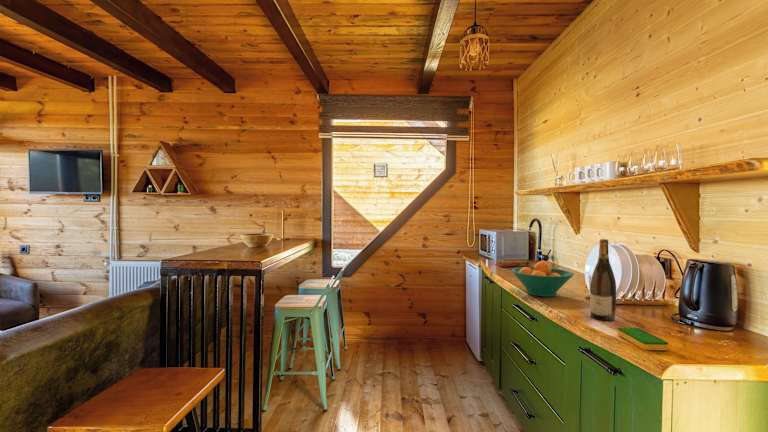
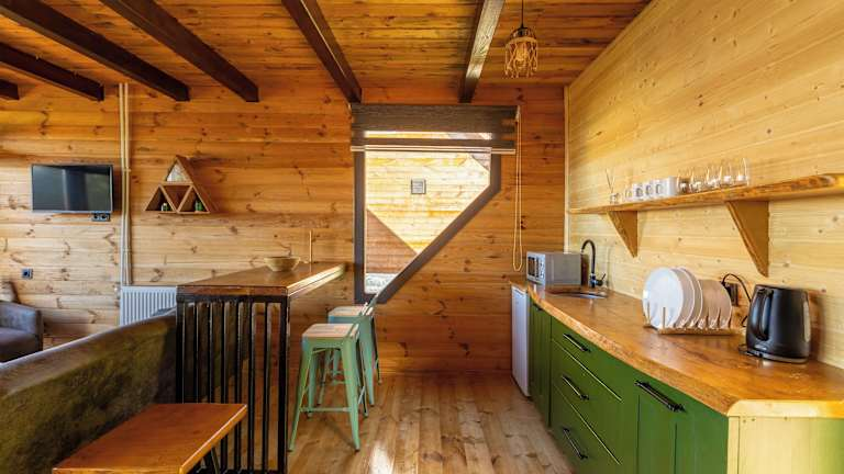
- wine bottle [589,238,617,322]
- dish sponge [617,327,669,351]
- fruit bowl [511,260,575,298]
